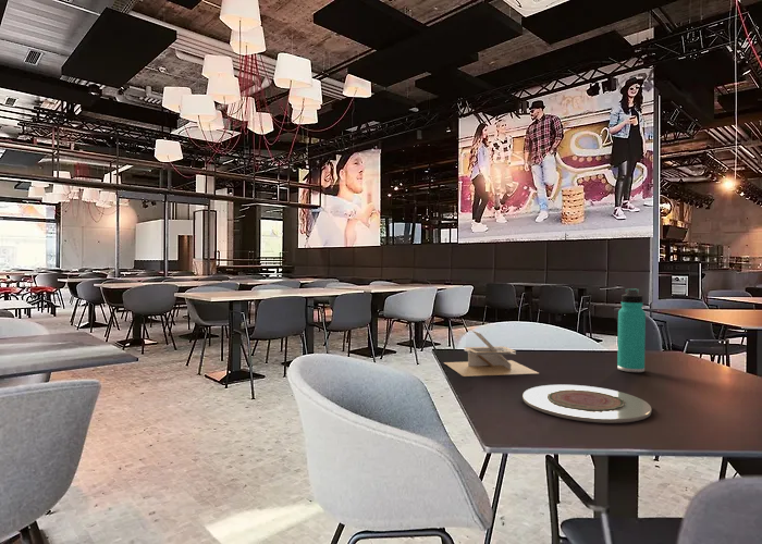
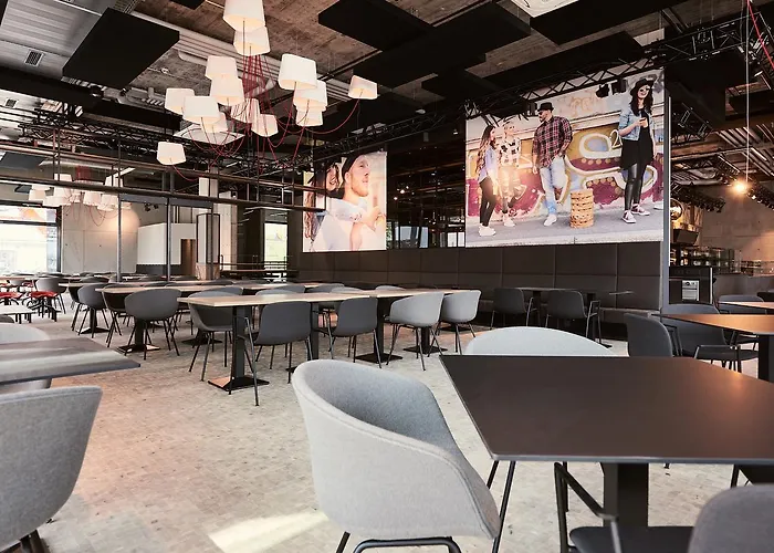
- thermos bottle [616,287,647,373]
- plate [521,384,653,424]
- napkin holder [443,330,540,378]
